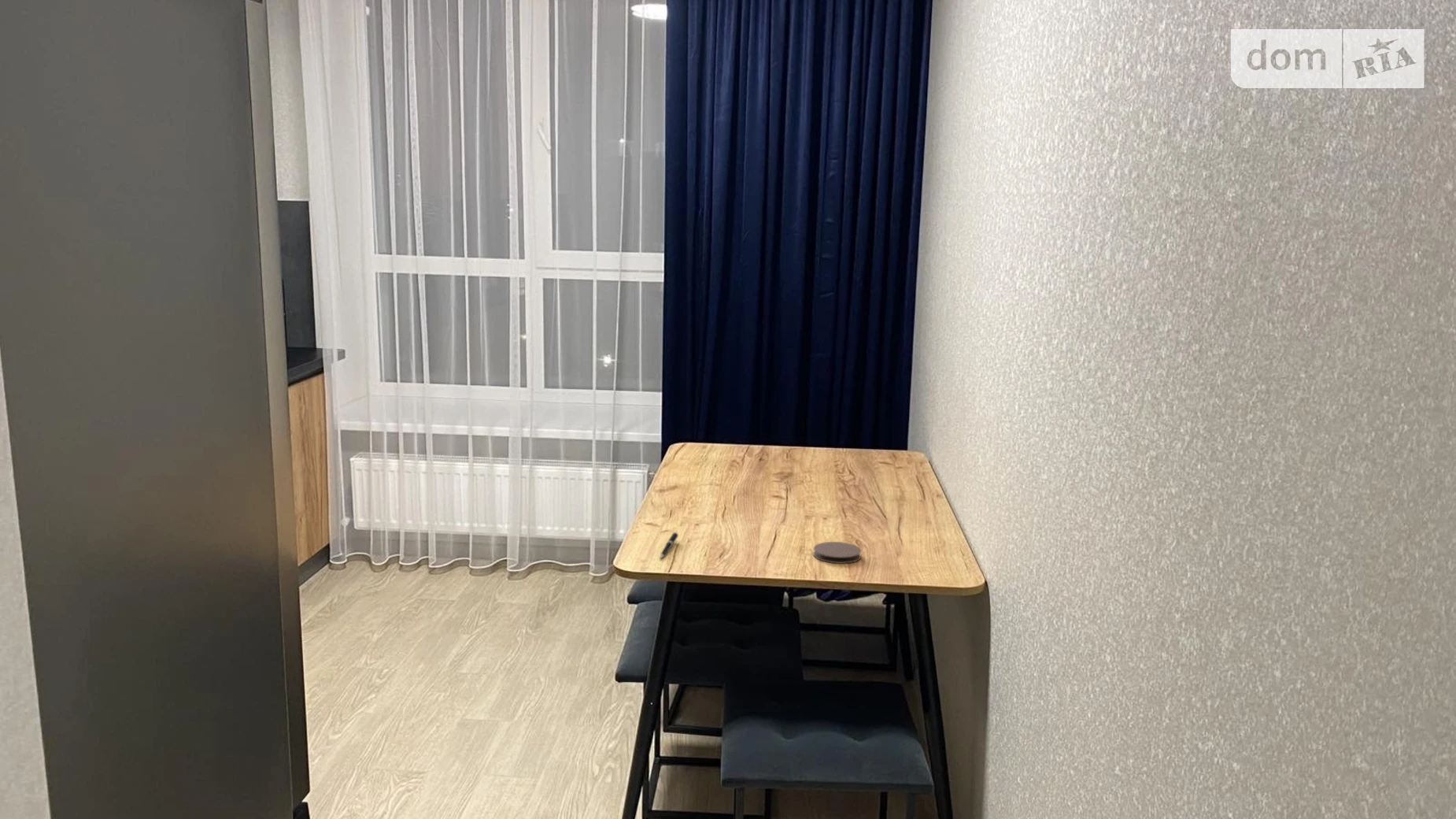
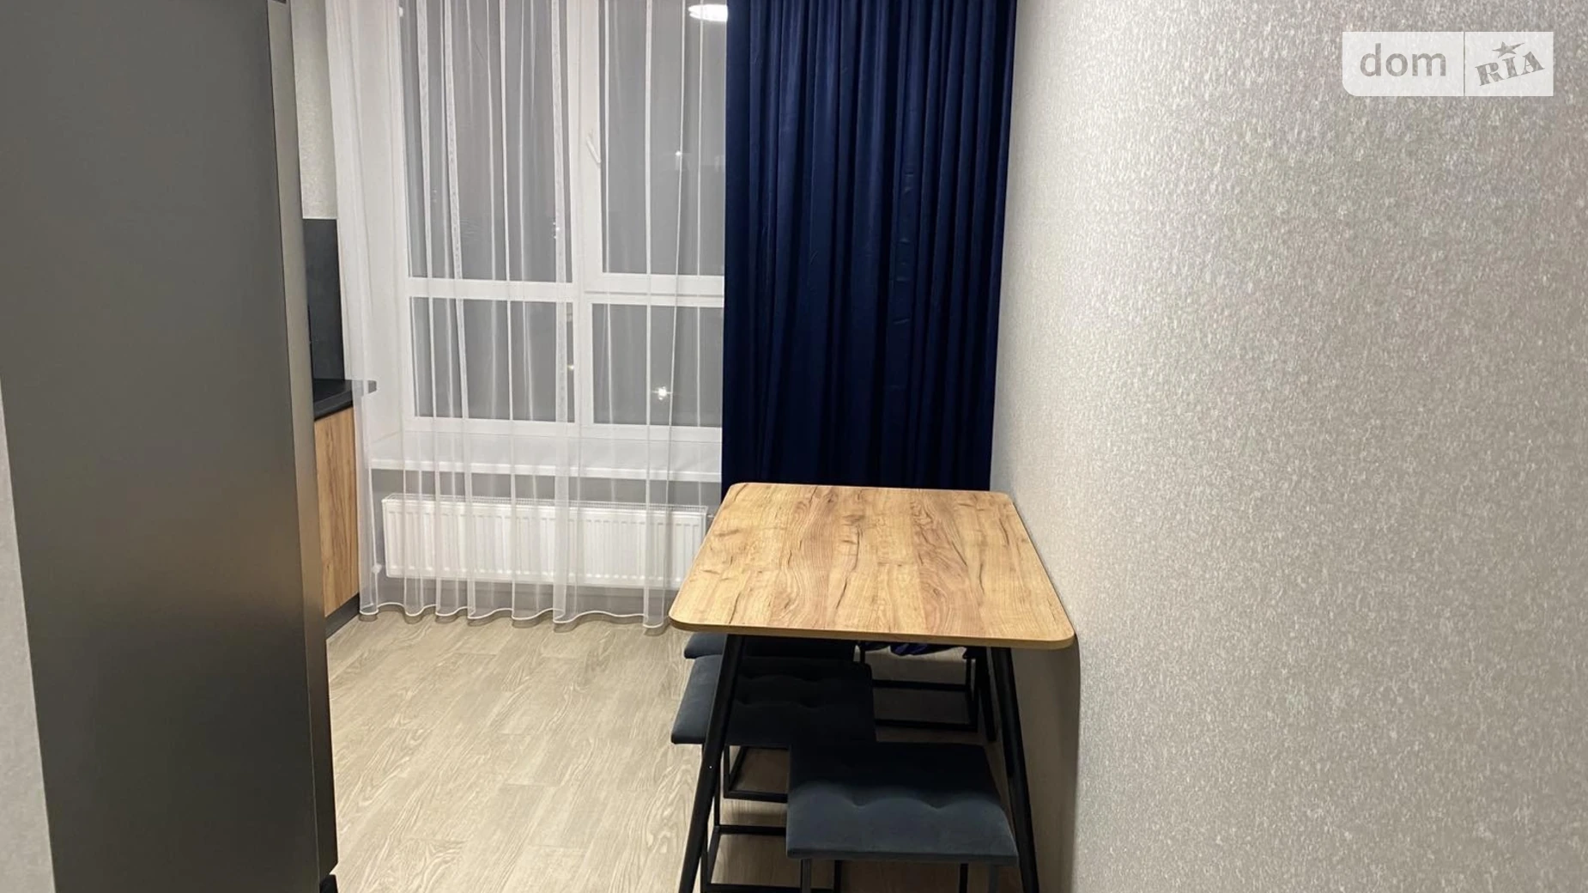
- pen [659,532,679,560]
- coaster [812,541,862,565]
